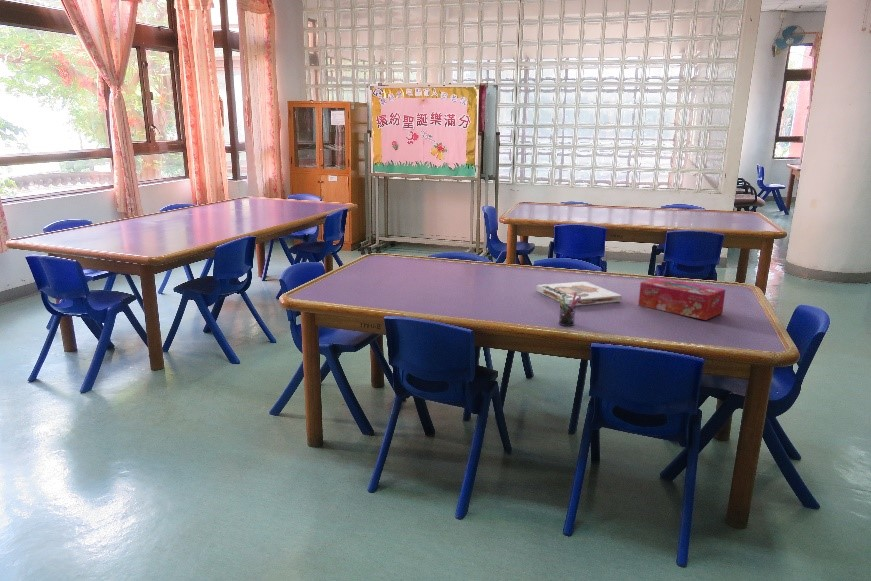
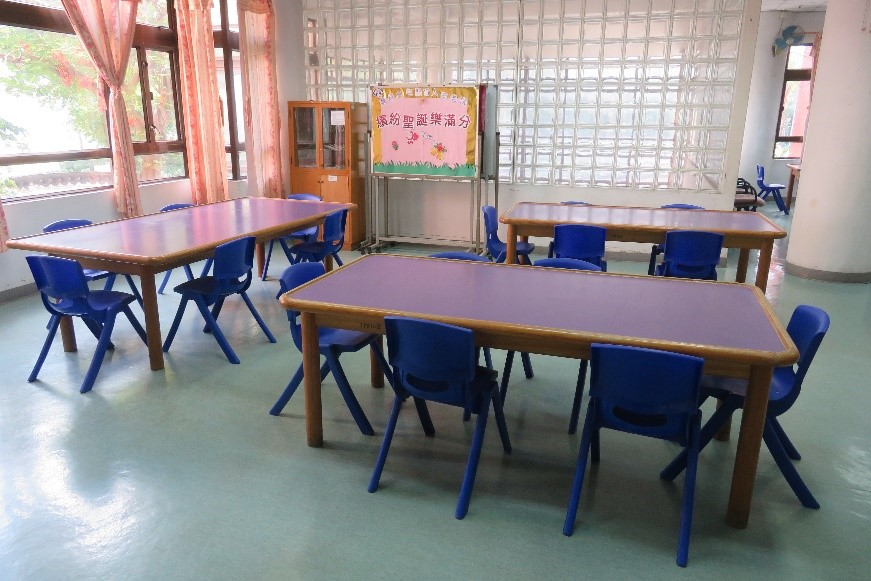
- board game [536,280,623,307]
- tissue box [638,276,726,321]
- pen holder [558,292,581,327]
